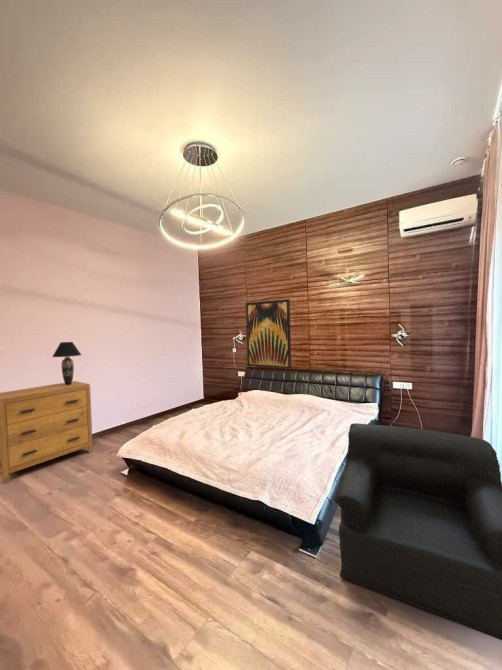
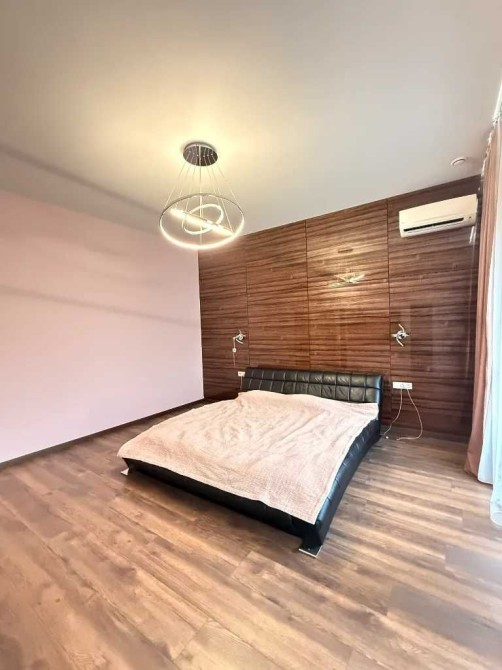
- dresser [0,380,94,484]
- table lamp [51,341,82,385]
- armchair [333,422,502,641]
- wall art [245,298,292,369]
